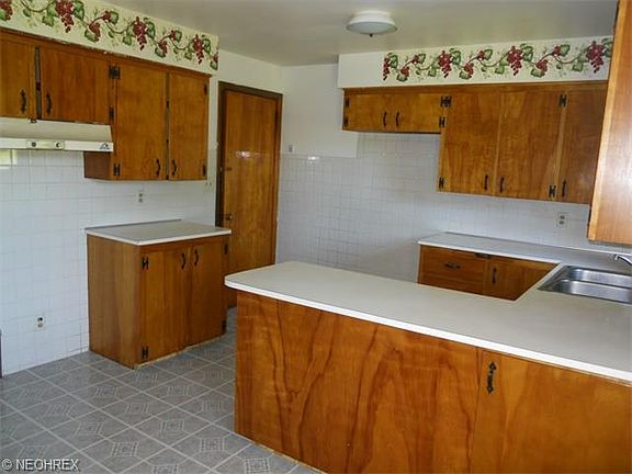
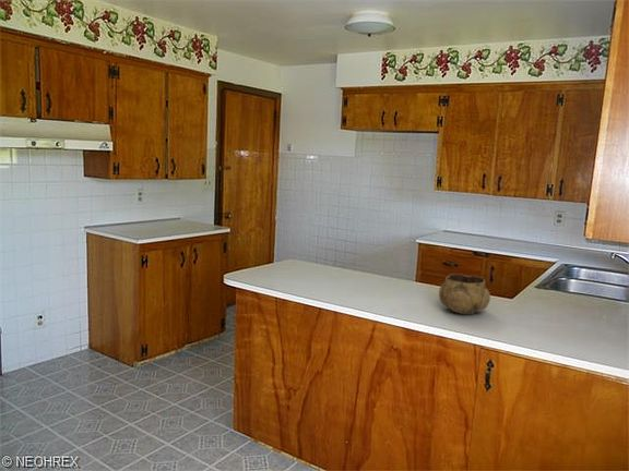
+ decorative bowl [438,273,491,315]
